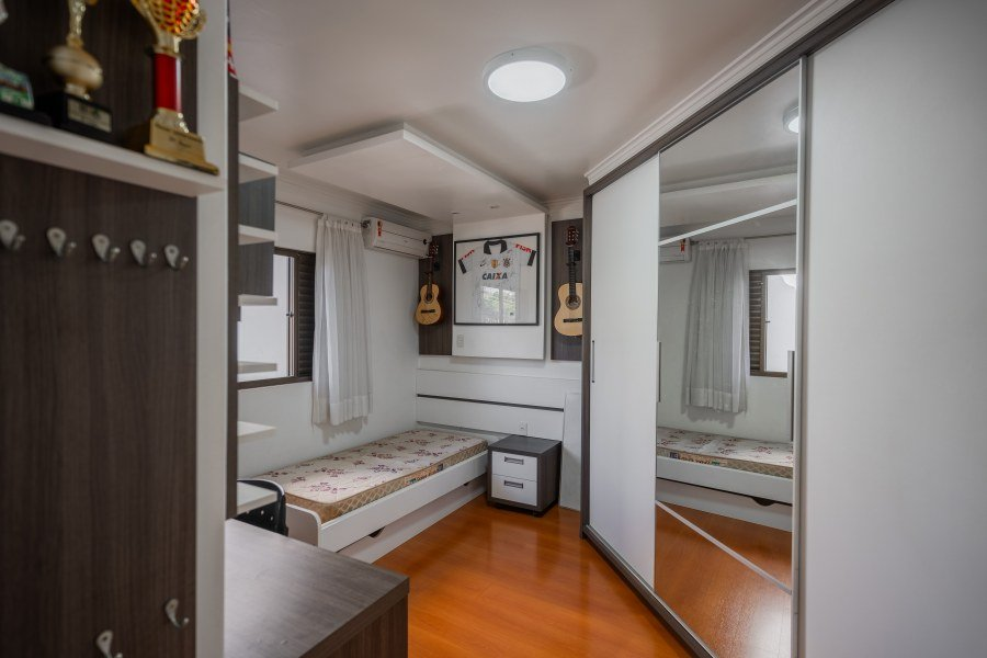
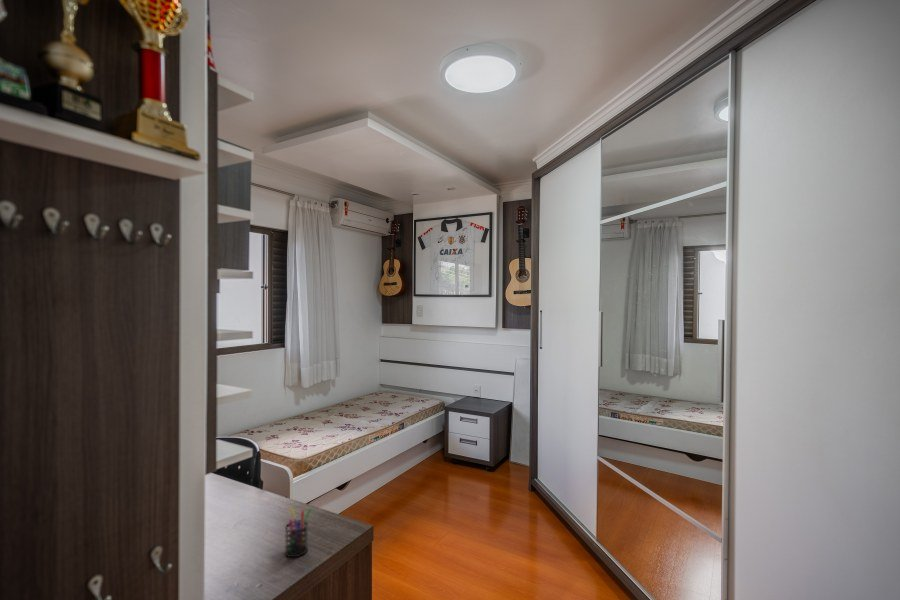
+ pen holder [284,505,313,558]
